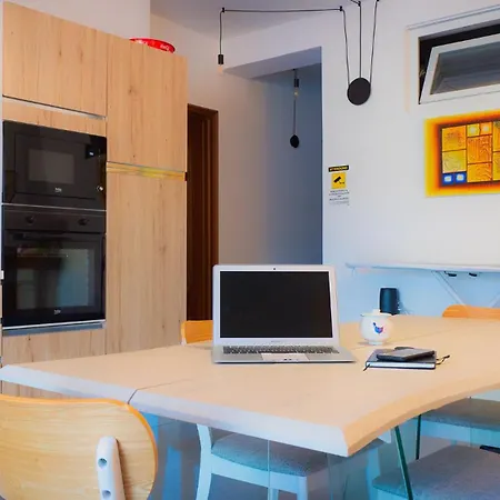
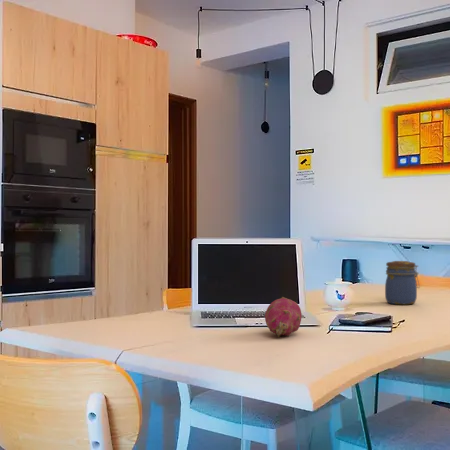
+ jar [384,260,420,305]
+ fruit [264,296,303,338]
